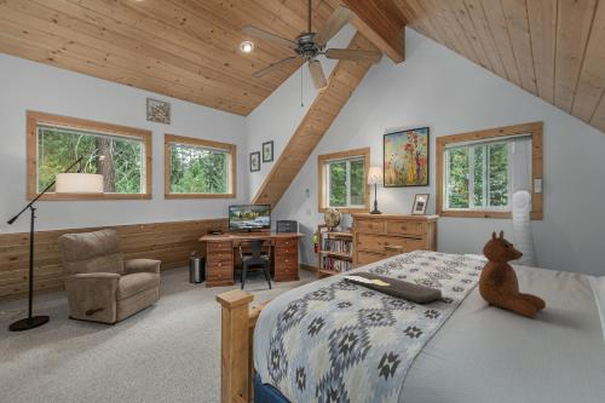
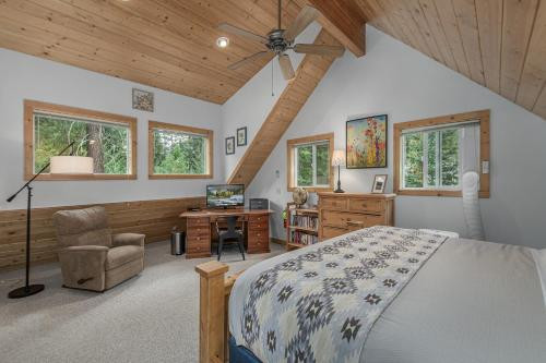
- teddy bear [478,229,547,318]
- serving tray [342,271,443,304]
